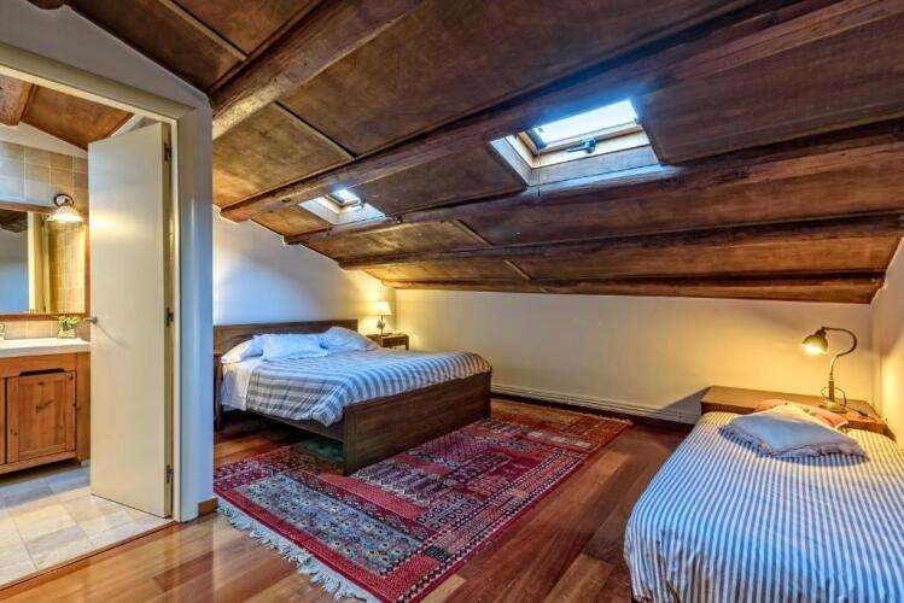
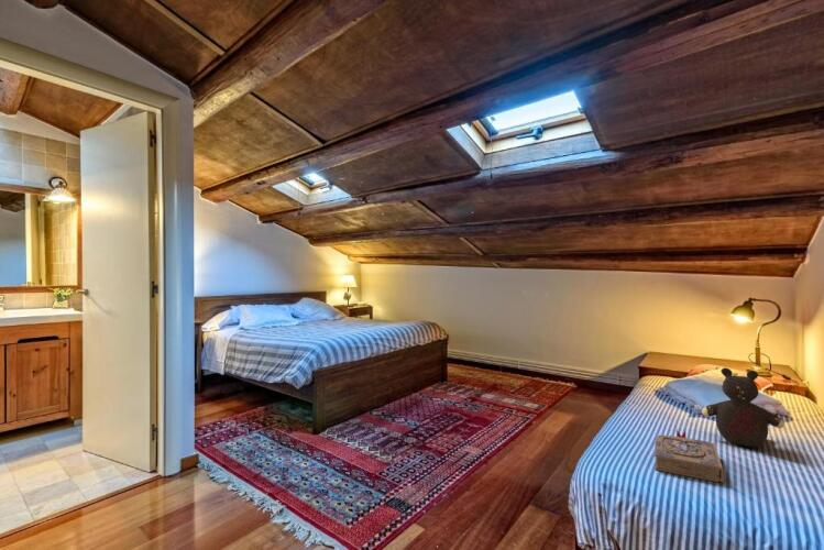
+ teddy bear [701,366,785,449]
+ book [653,429,725,484]
